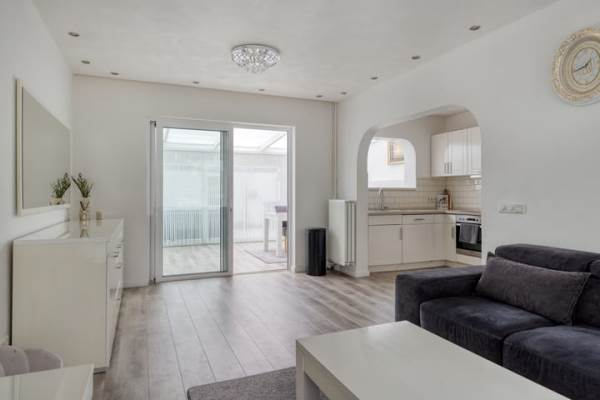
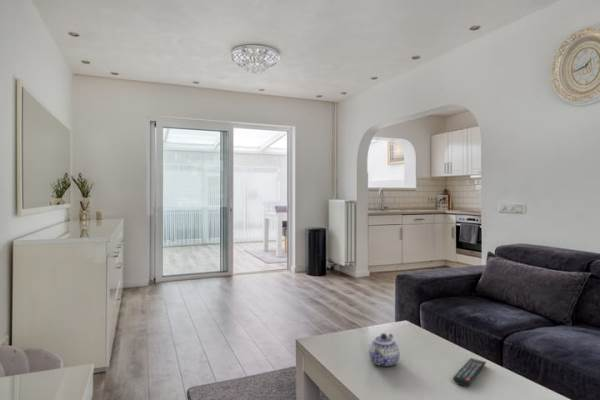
+ teapot [368,332,401,368]
+ remote control [452,357,487,388]
